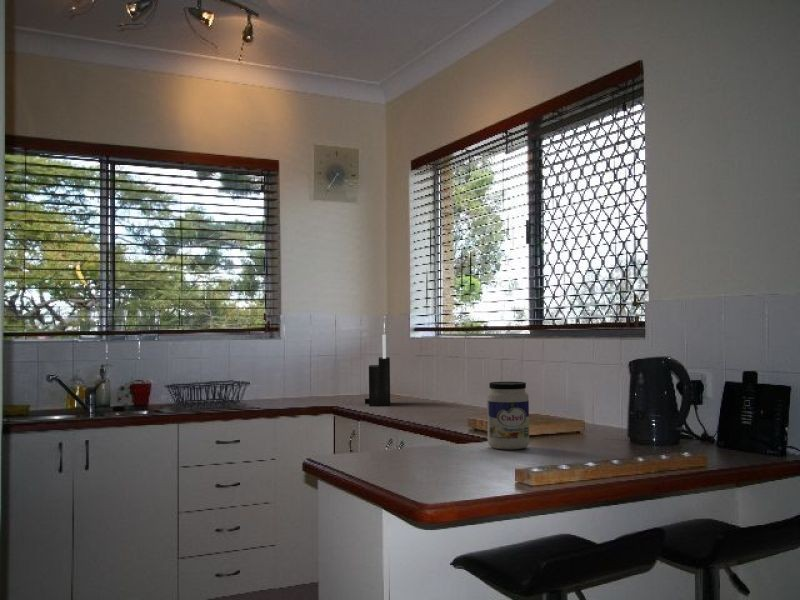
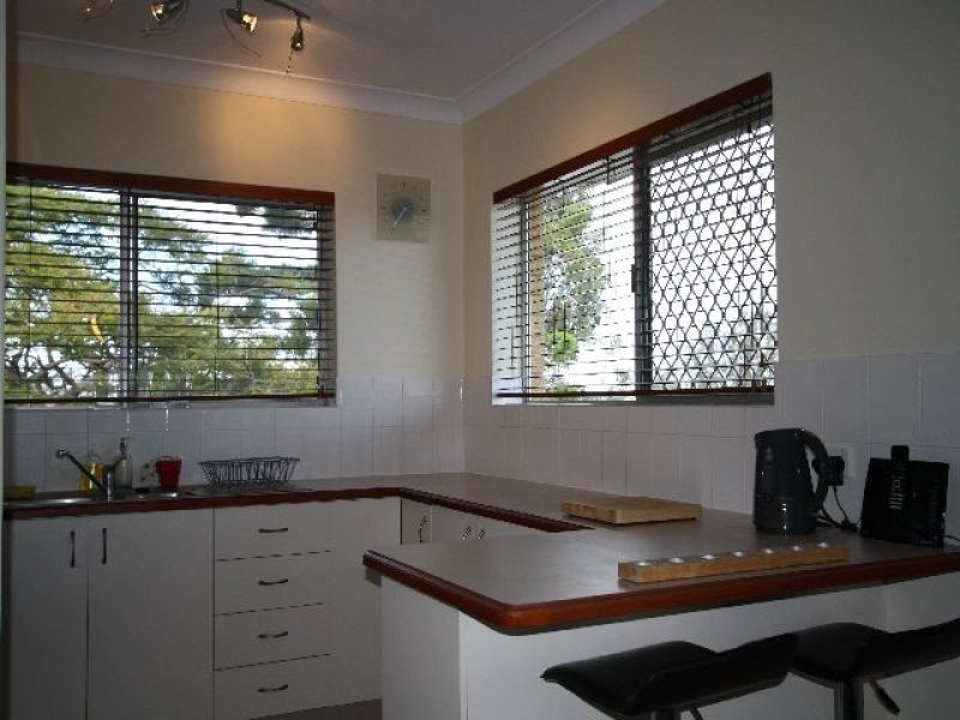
- jar [486,381,530,451]
- knife block [364,333,391,407]
